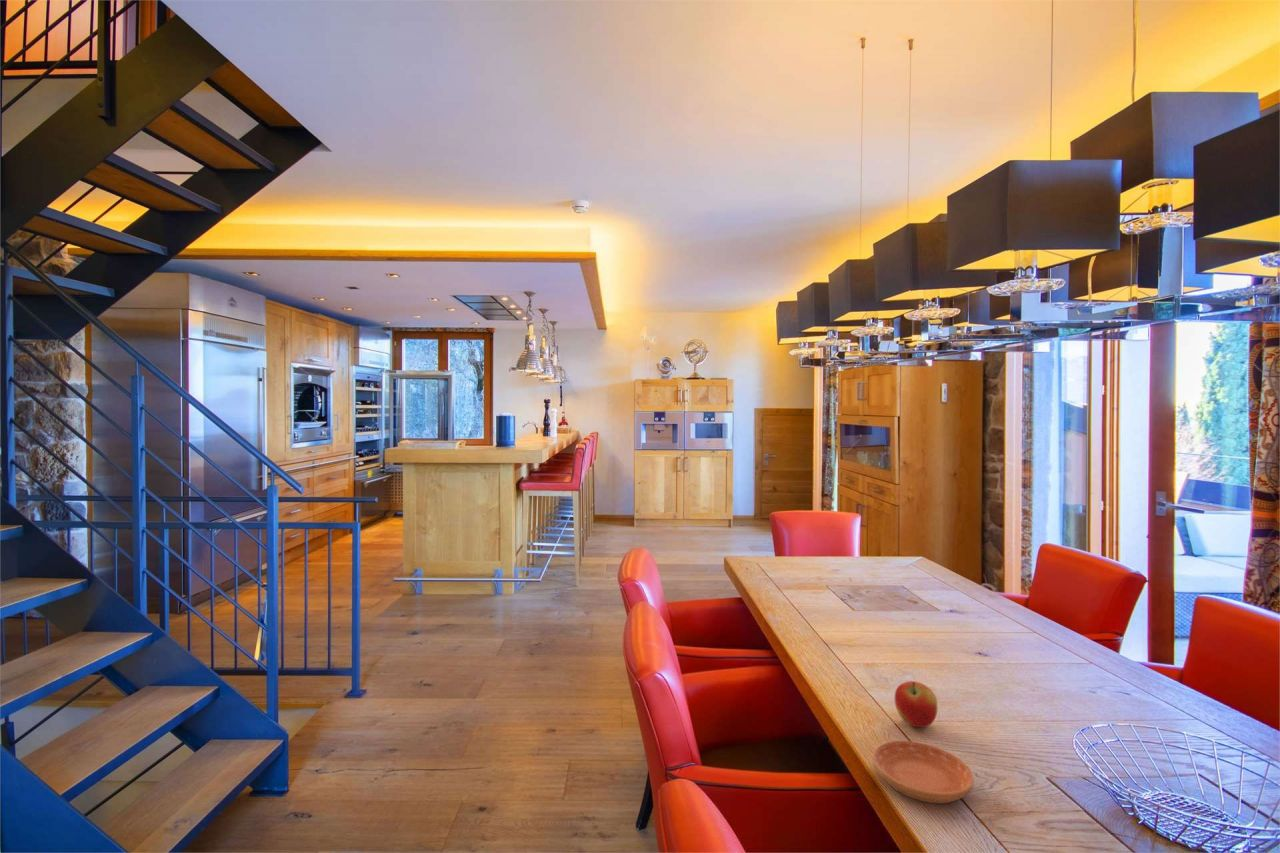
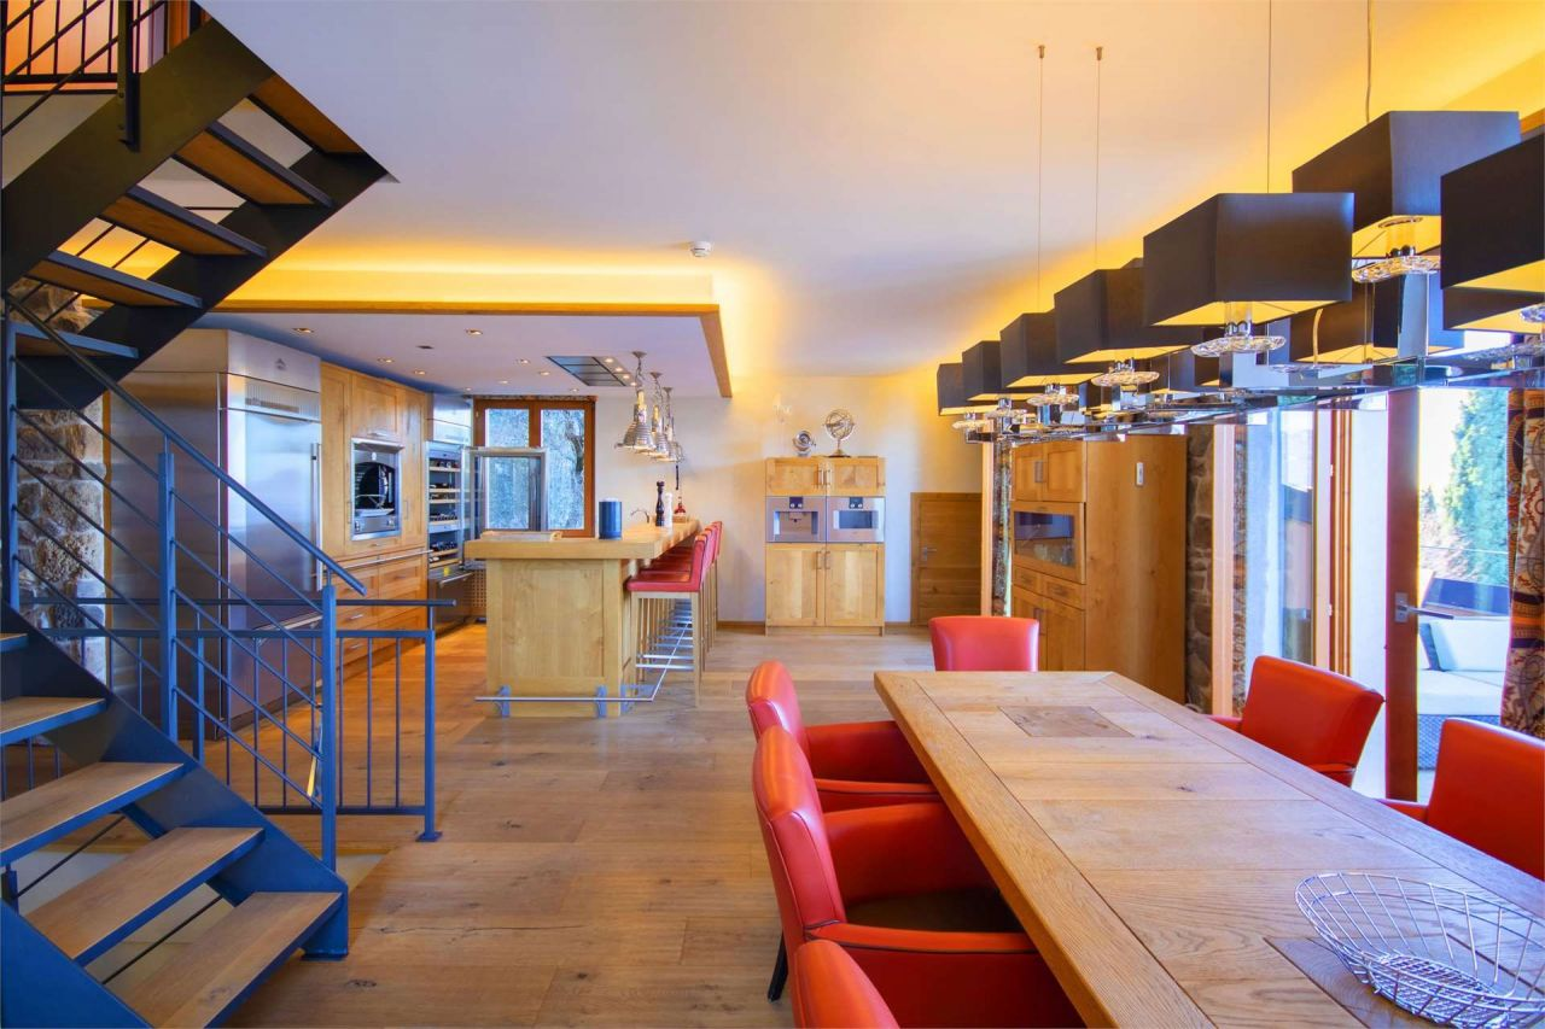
- apple [894,680,938,728]
- saucer [872,740,975,804]
